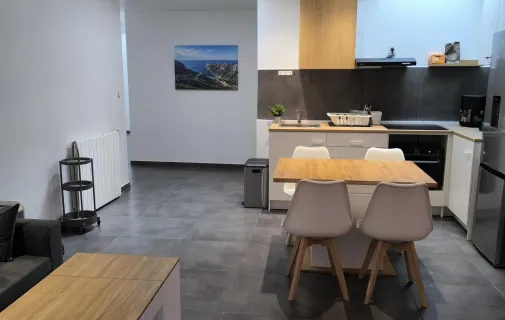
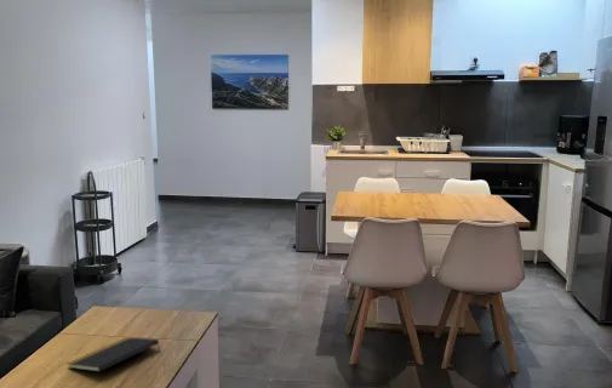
+ notepad [67,336,161,373]
